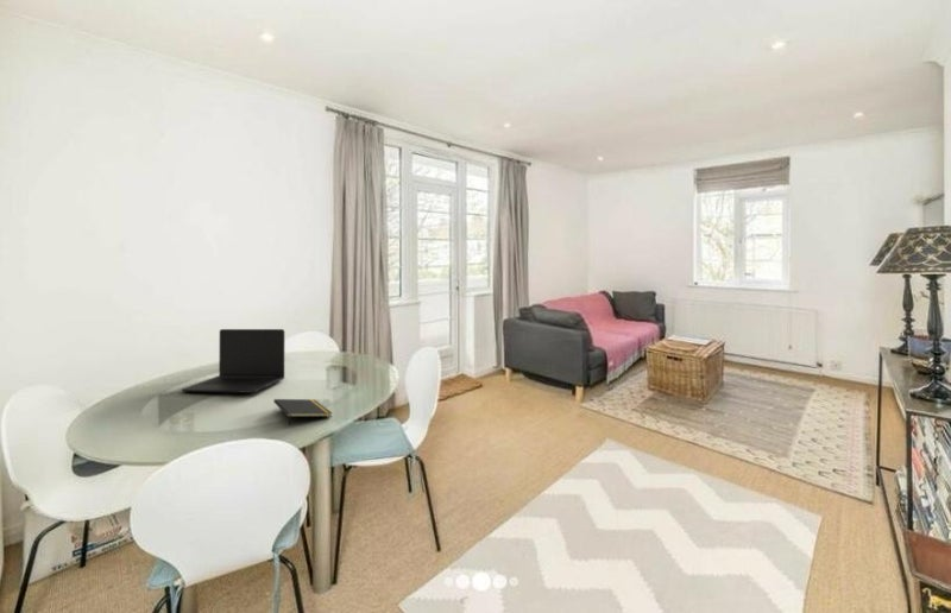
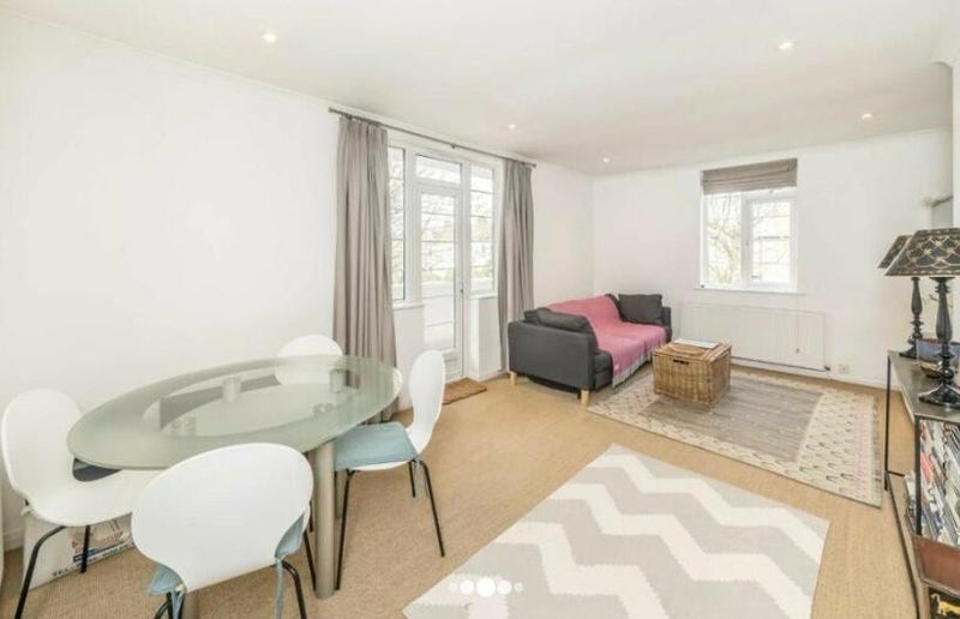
- laptop [181,328,285,394]
- notepad [272,398,334,426]
